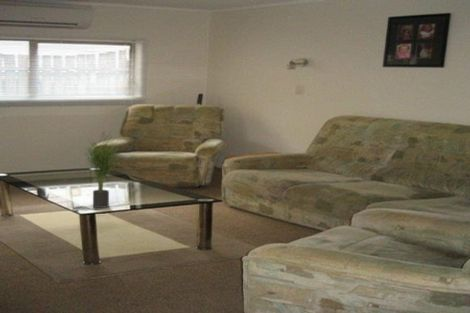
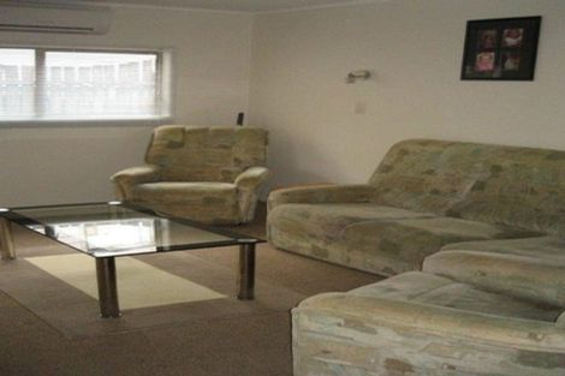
- potted plant [81,130,126,209]
